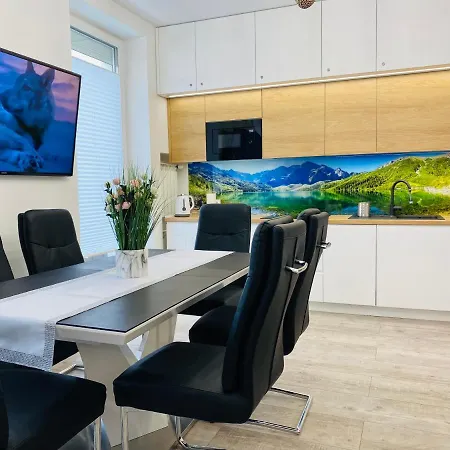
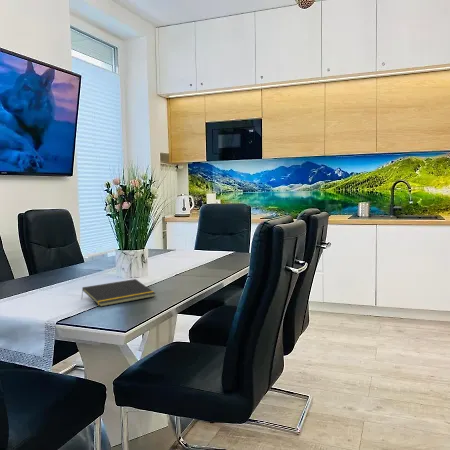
+ notepad [80,278,157,308]
